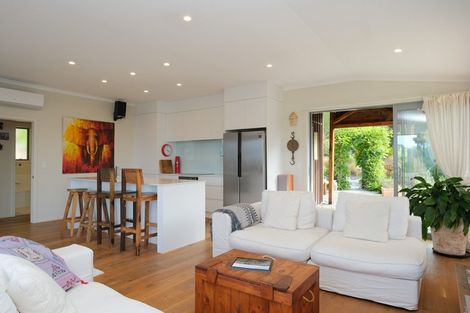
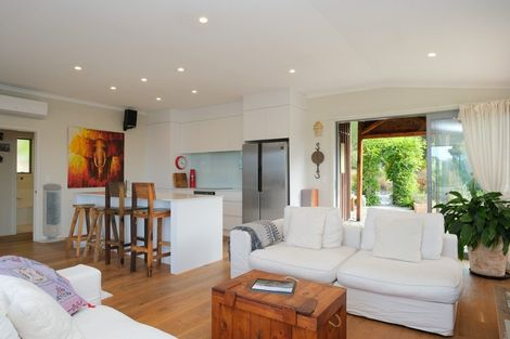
+ air purifier [37,183,66,244]
